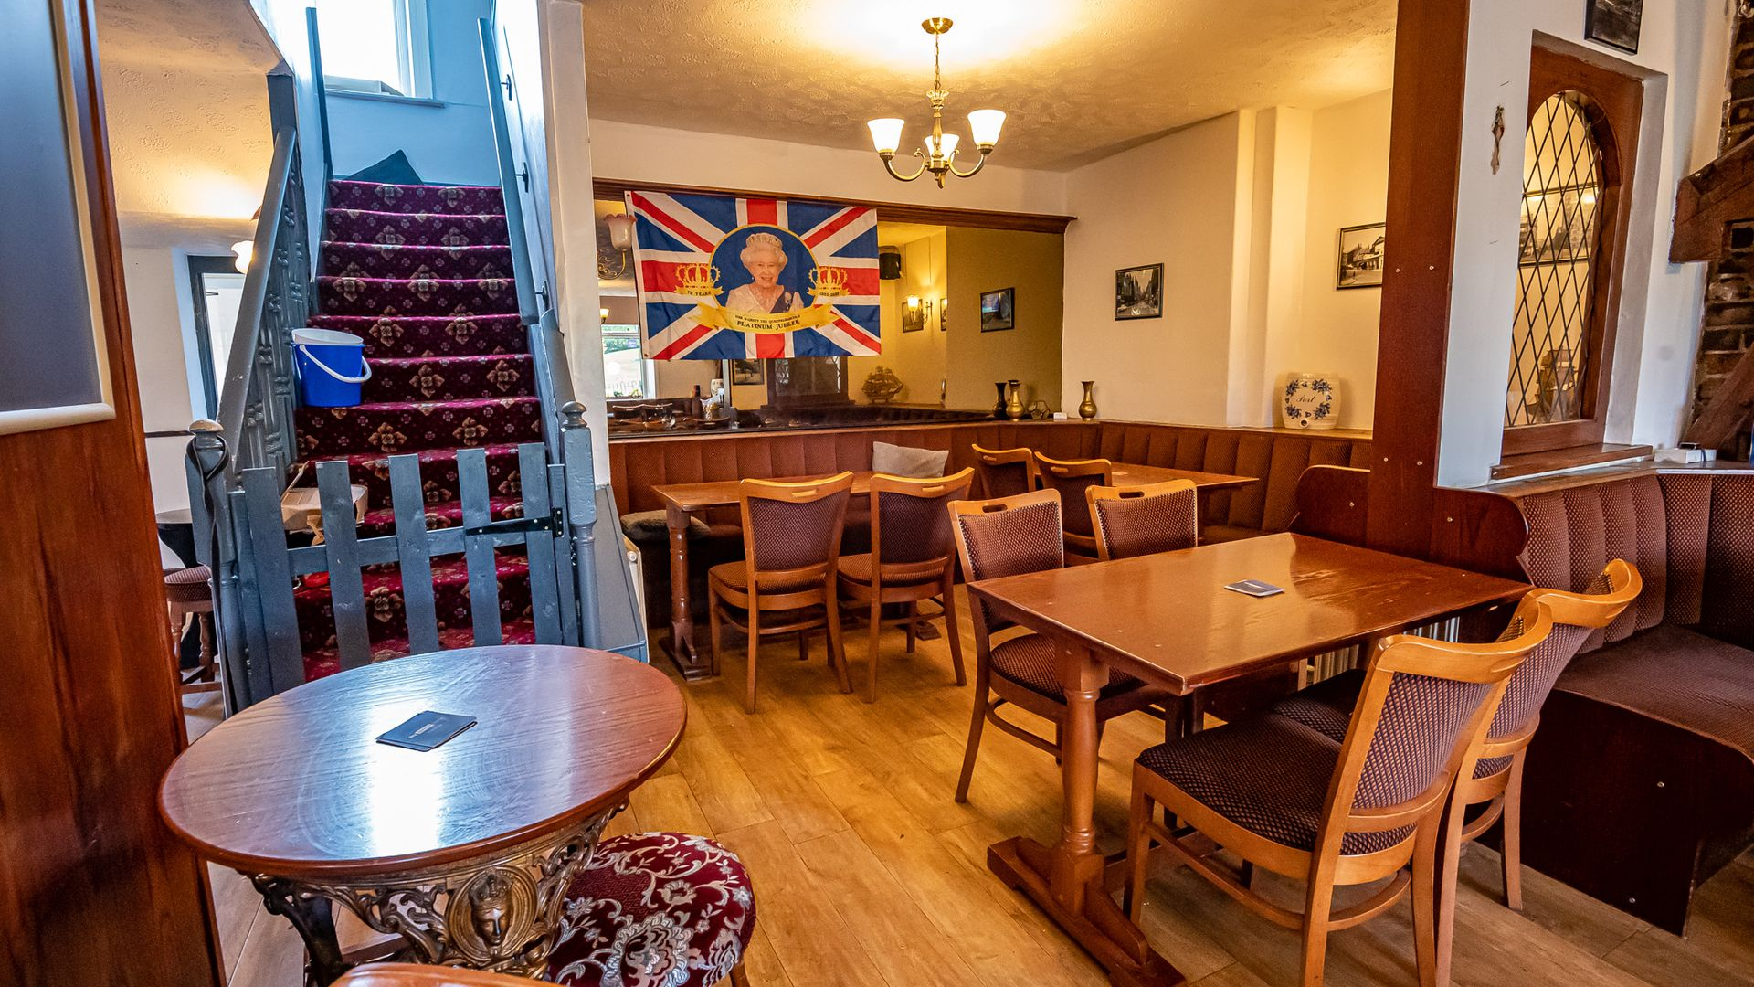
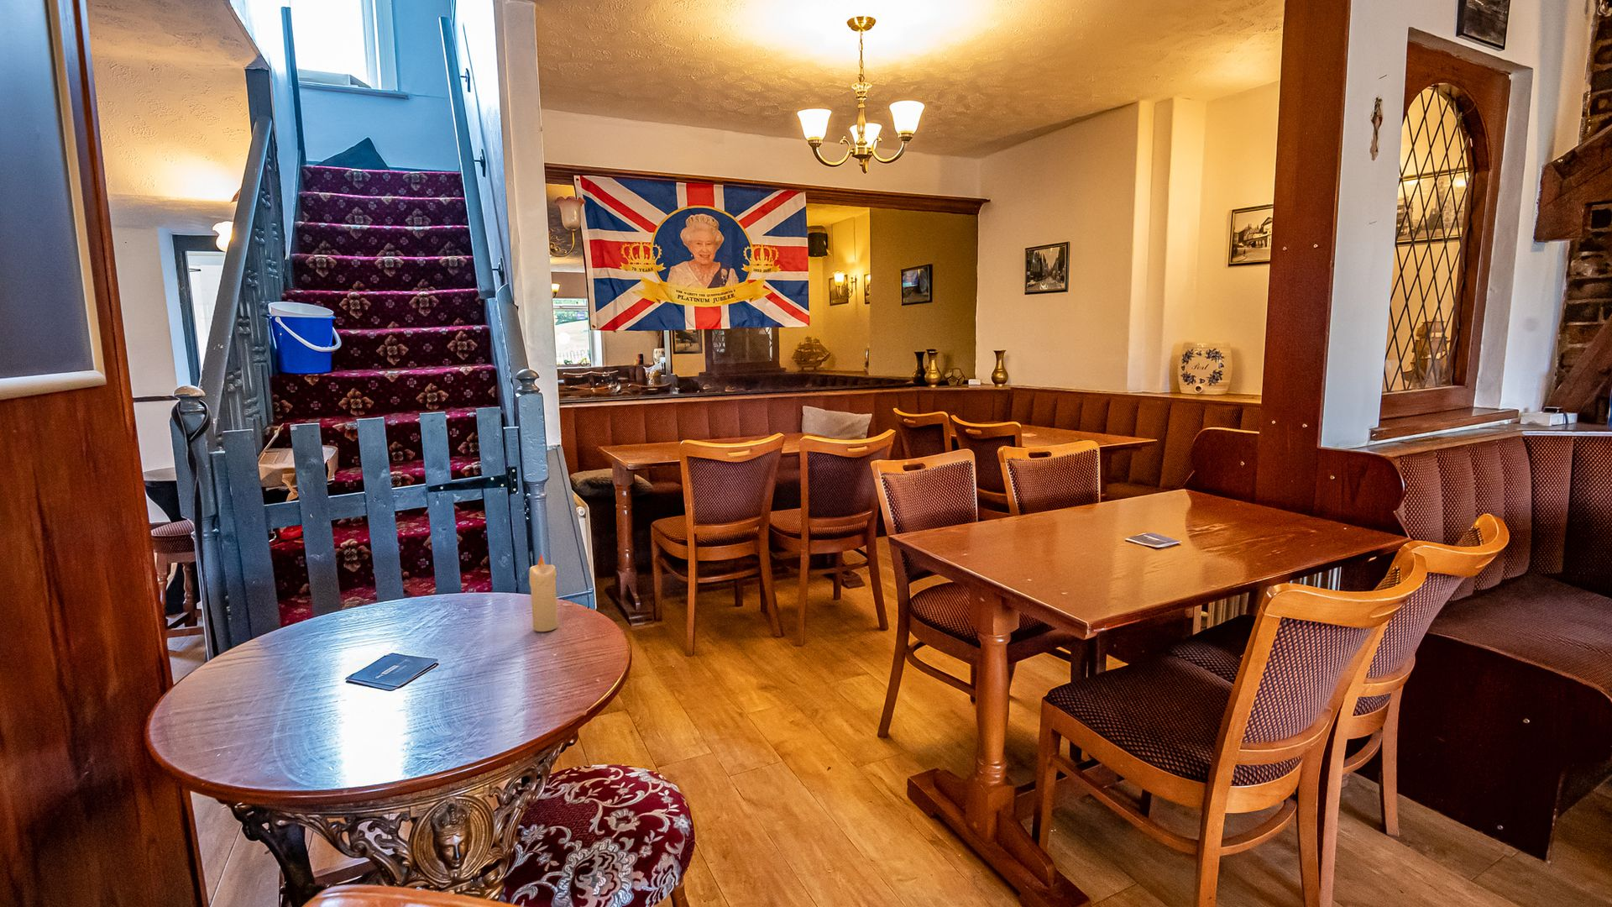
+ candle [529,554,558,632]
